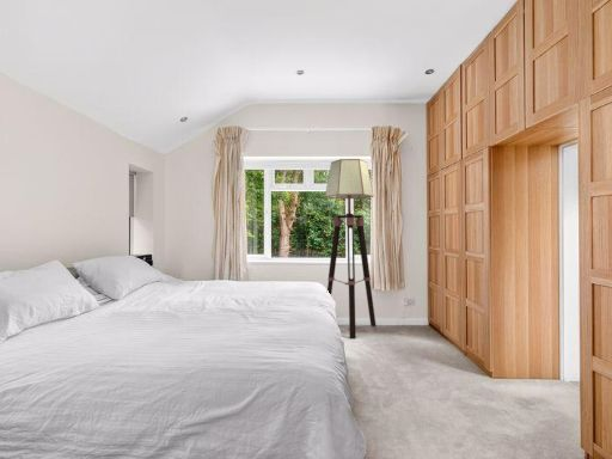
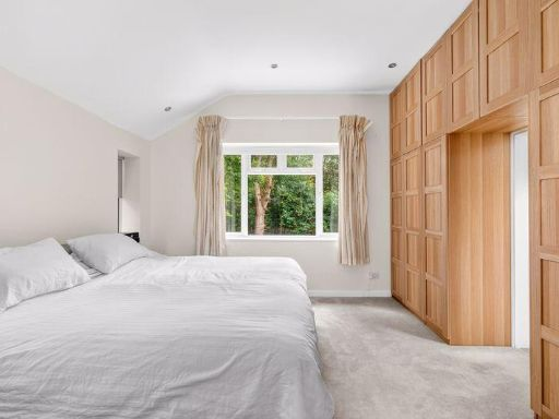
- floor lamp [324,158,377,339]
